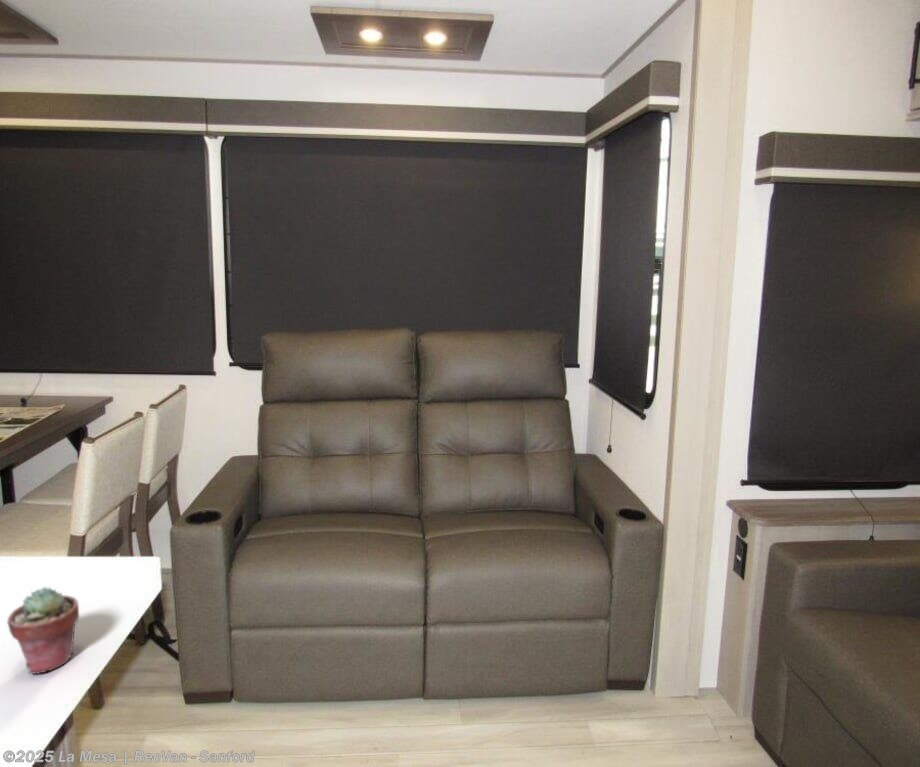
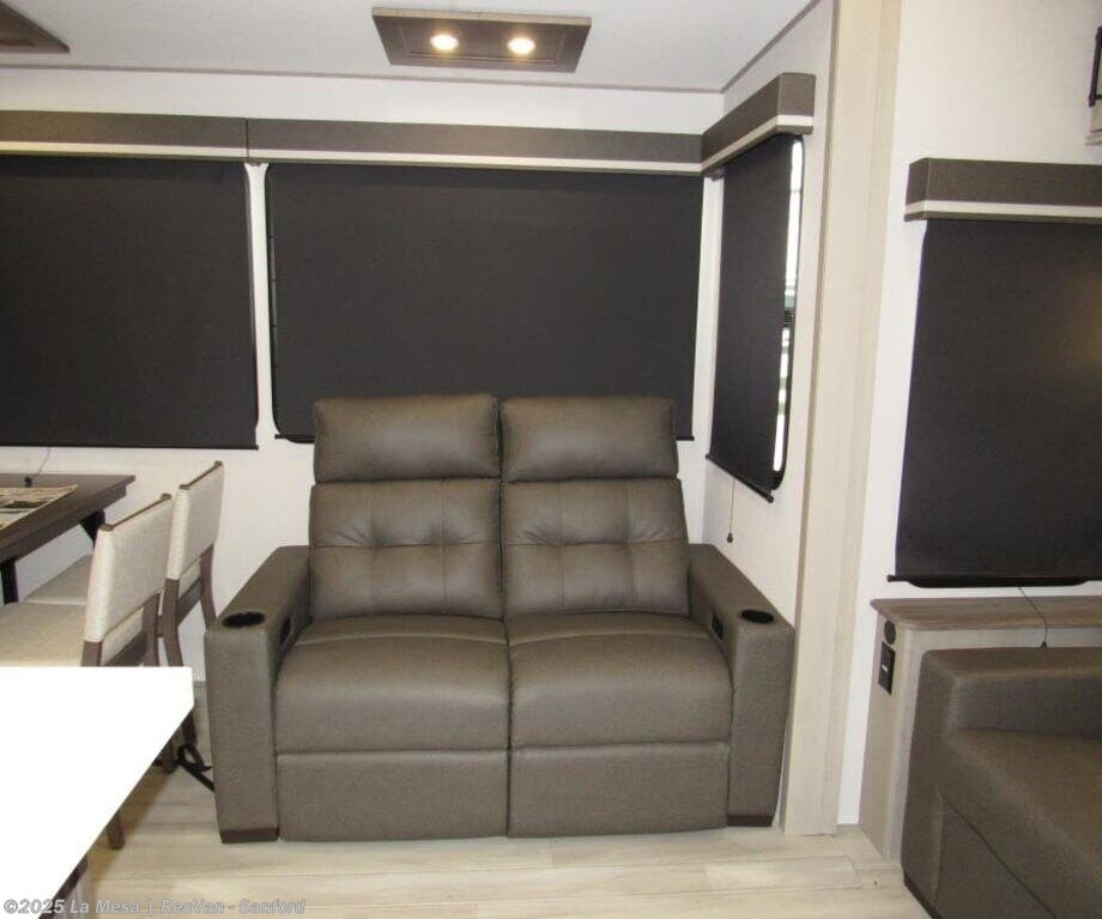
- potted succulent [6,586,80,675]
